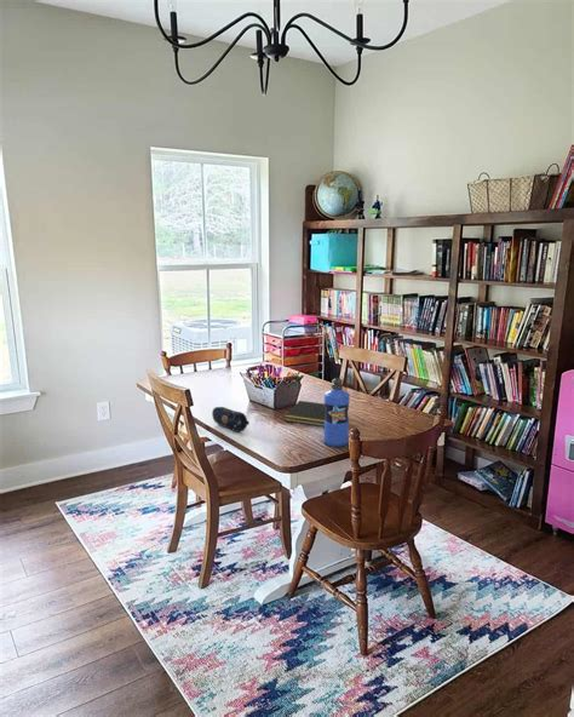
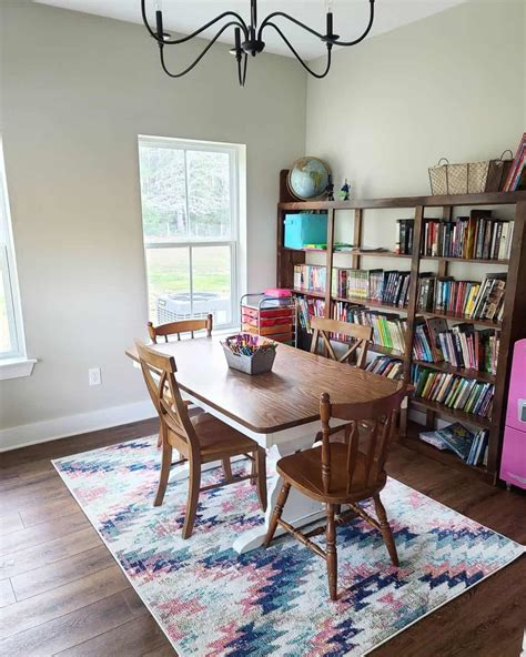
- water bottle [323,377,351,448]
- notepad [283,400,350,428]
- pencil case [211,406,251,434]
